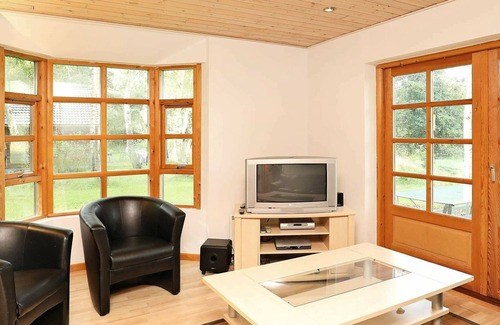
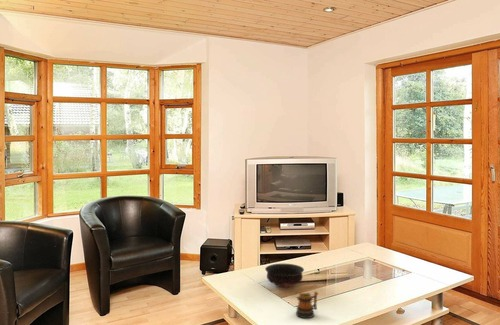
+ bowl [264,263,305,288]
+ mug [295,290,319,319]
